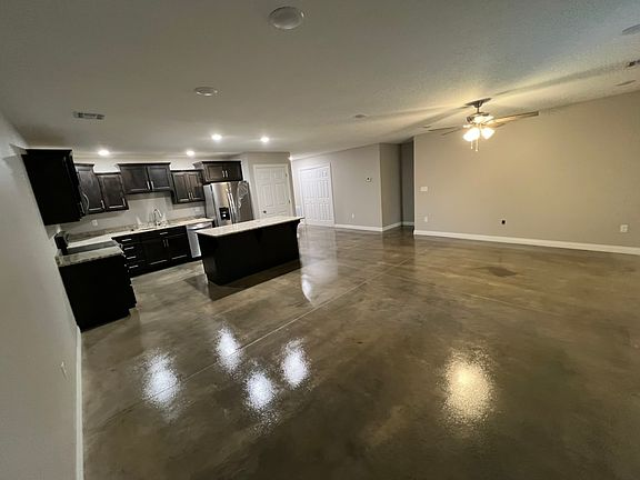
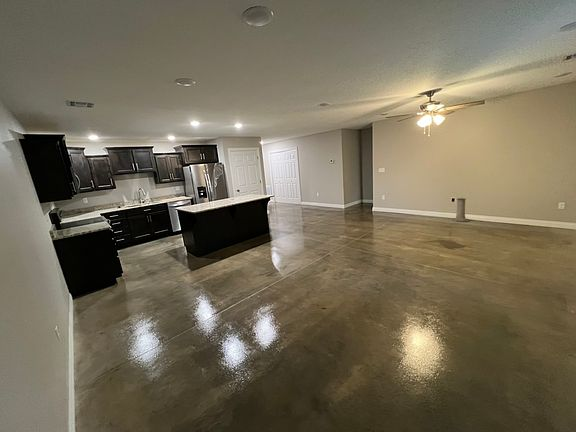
+ vase [452,197,470,223]
